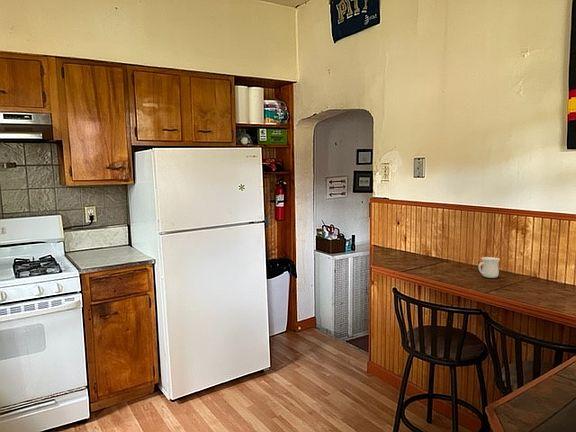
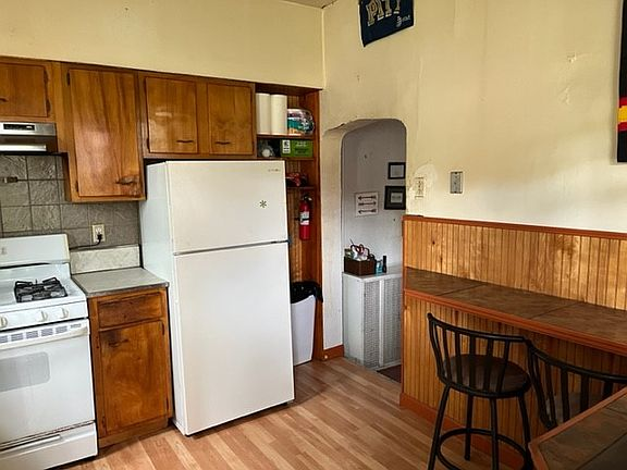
- mug [477,256,501,279]
